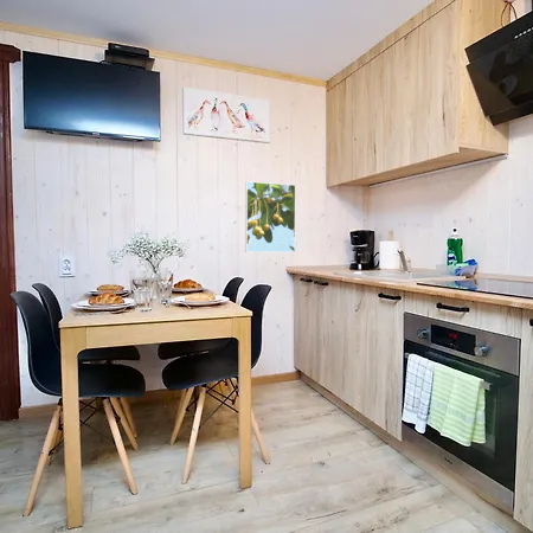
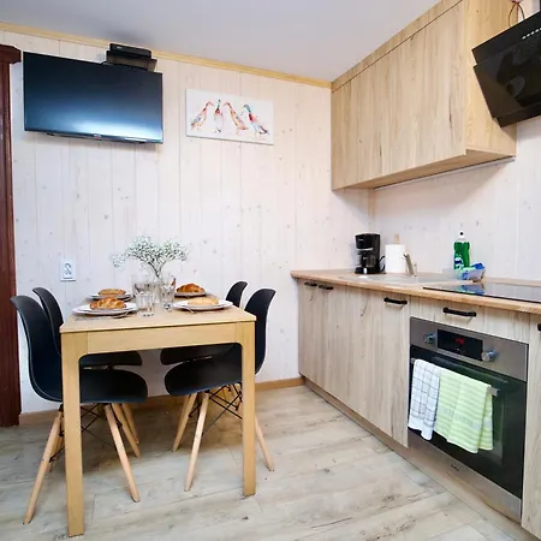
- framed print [244,180,297,253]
